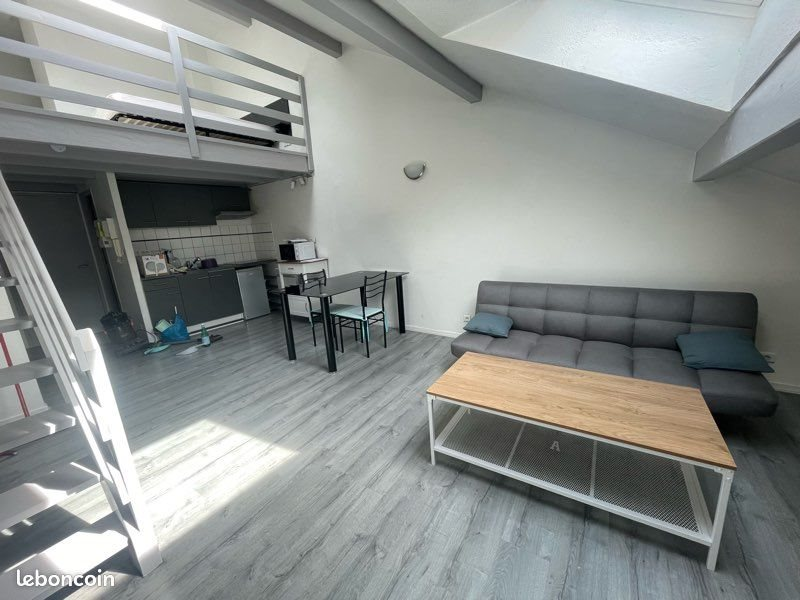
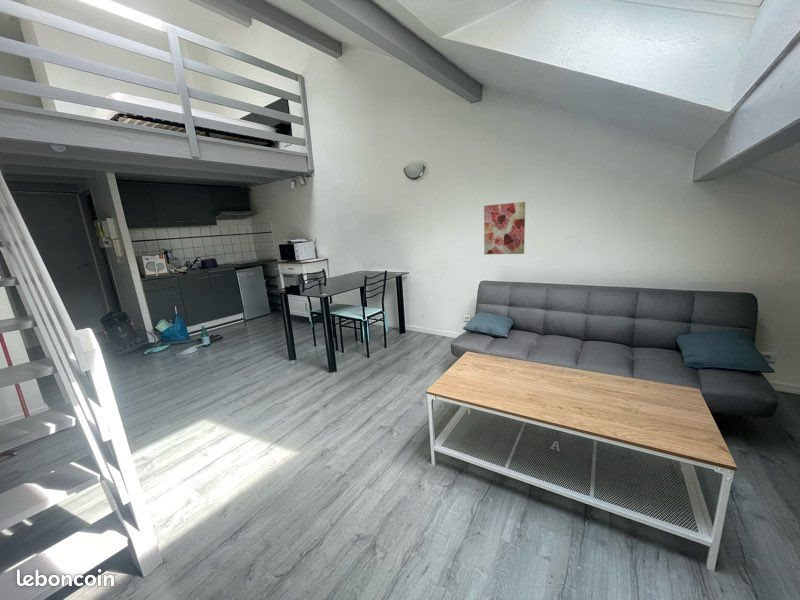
+ wall art [483,201,526,255]
